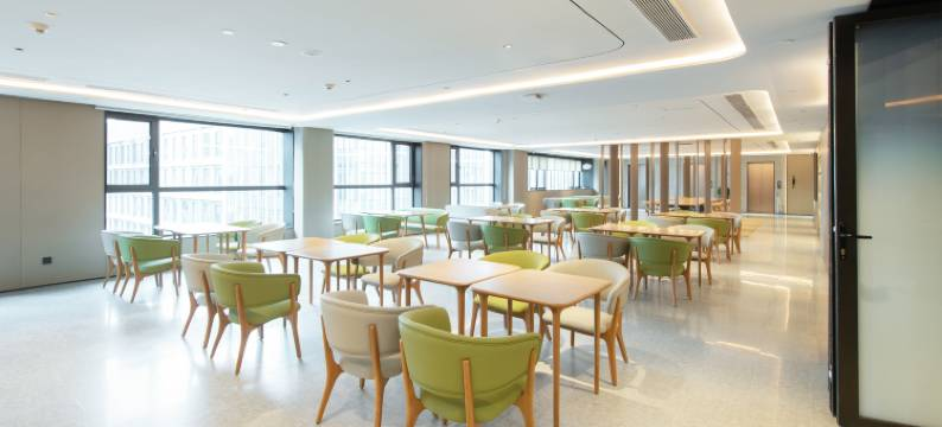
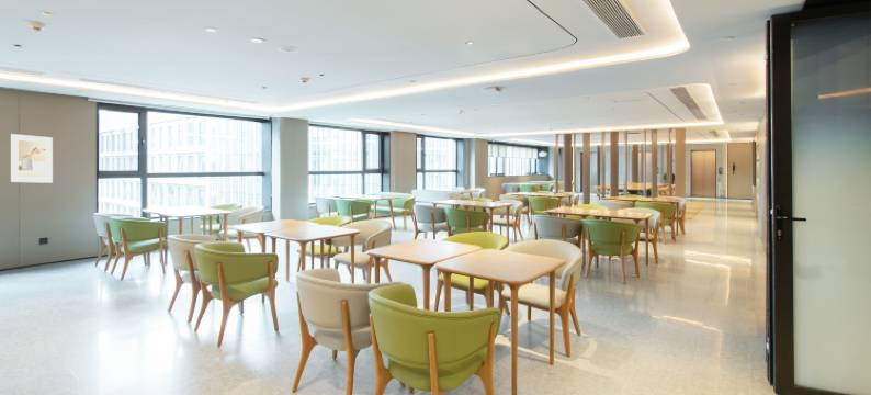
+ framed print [10,133,54,184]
